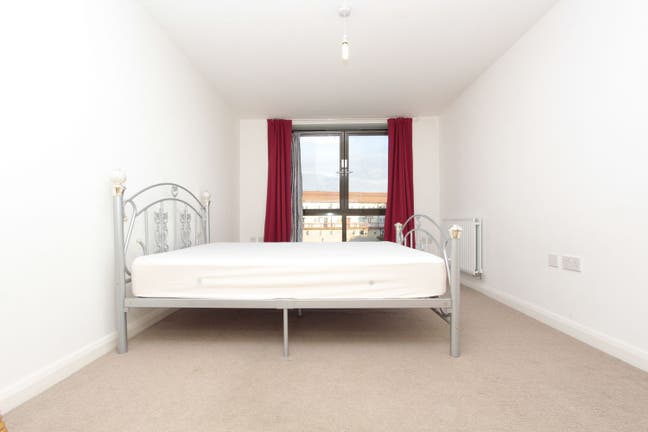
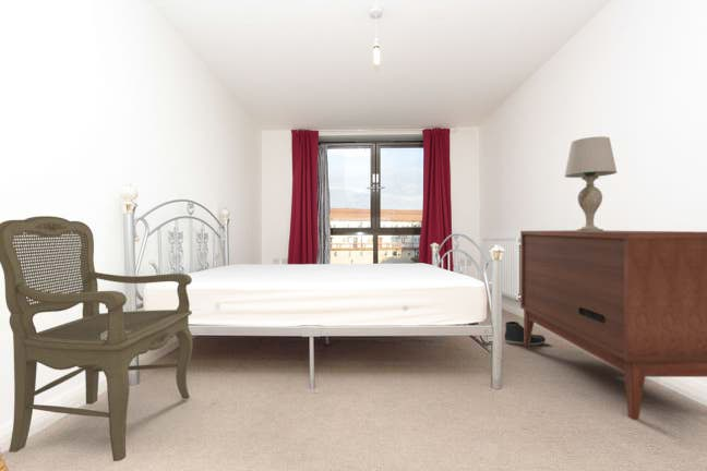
+ sneaker [503,321,547,347]
+ armchair [0,215,194,462]
+ table lamp [564,135,618,231]
+ dresser [519,229,707,421]
